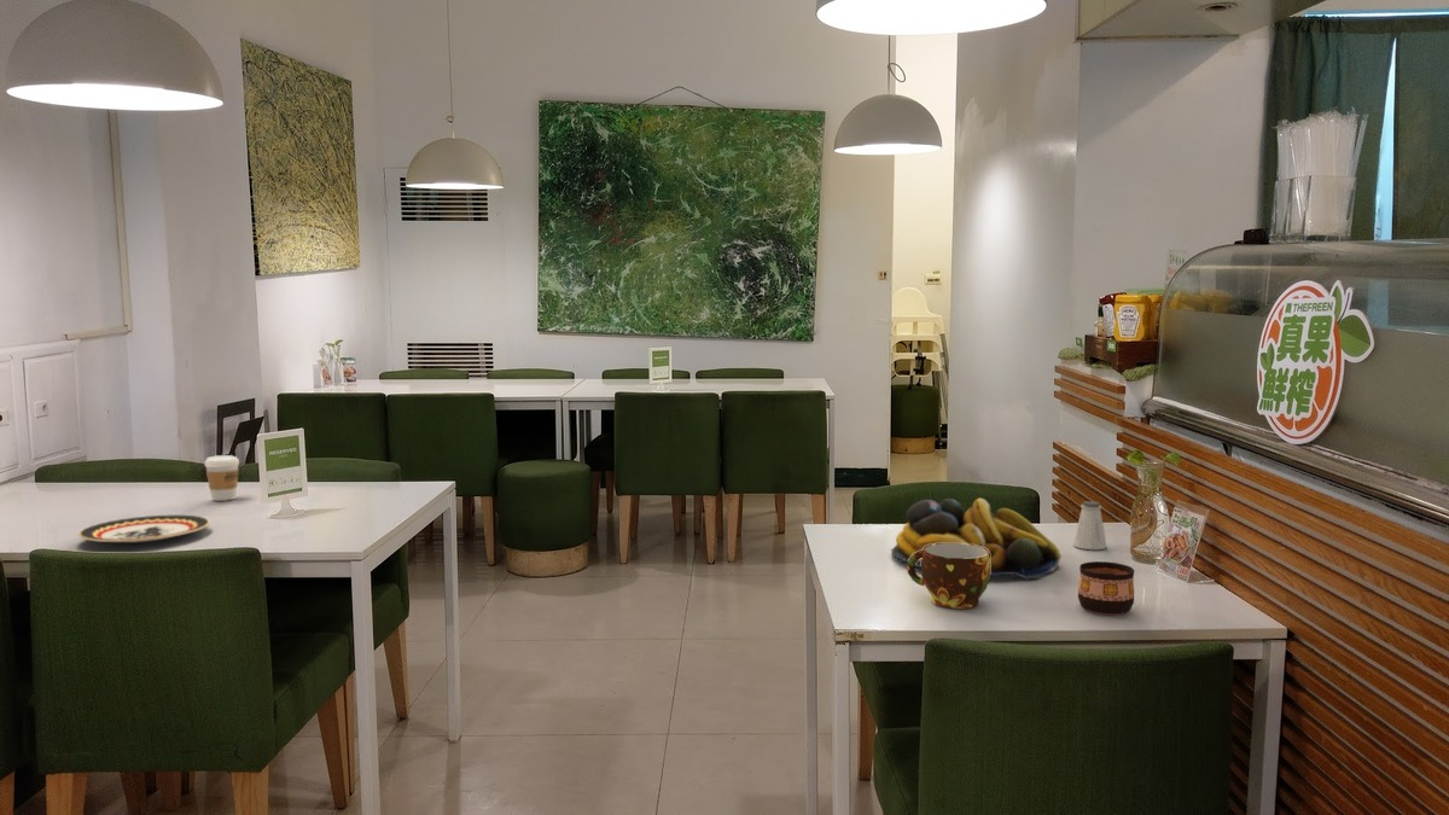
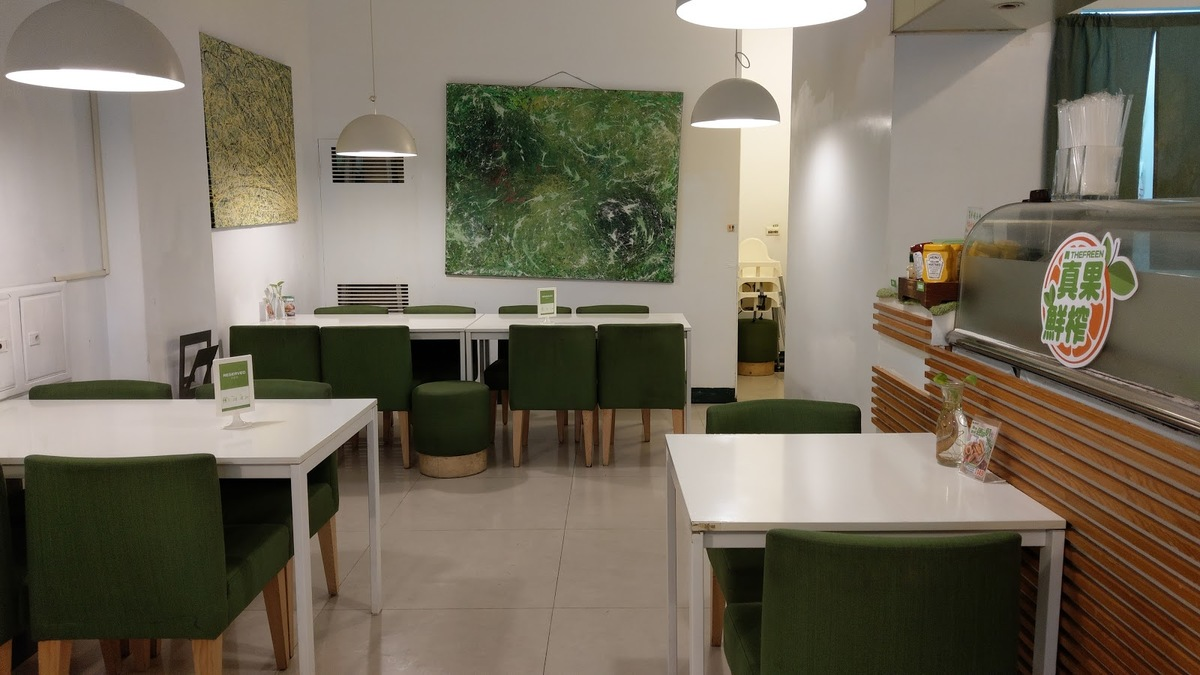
- cup [906,543,991,610]
- plate [77,514,211,543]
- cup [1077,560,1135,616]
- fruit bowl [890,497,1063,580]
- coffee cup [204,454,240,502]
- saltshaker [1072,500,1108,551]
